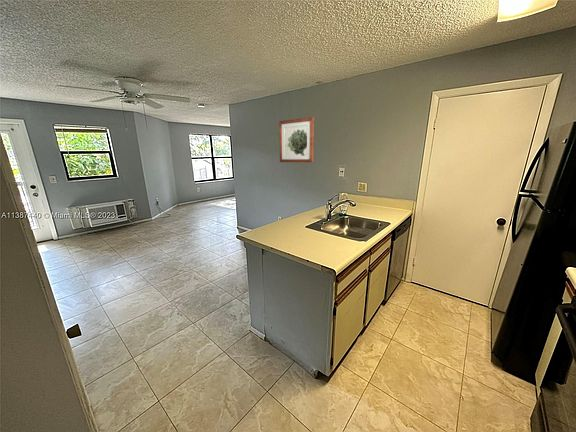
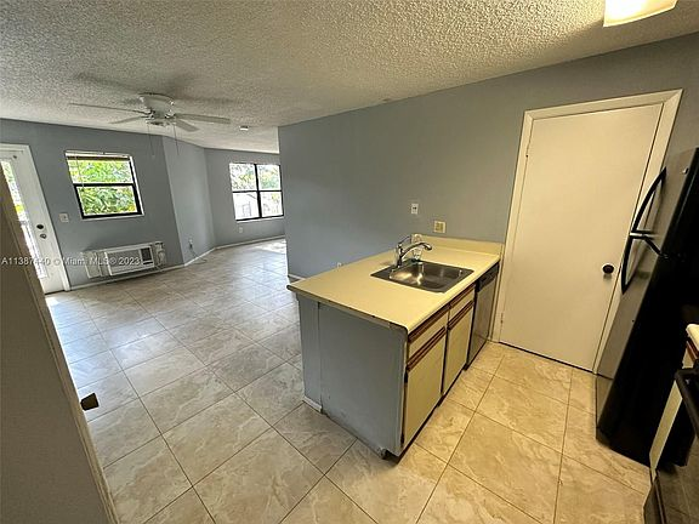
- wall art [278,116,315,163]
